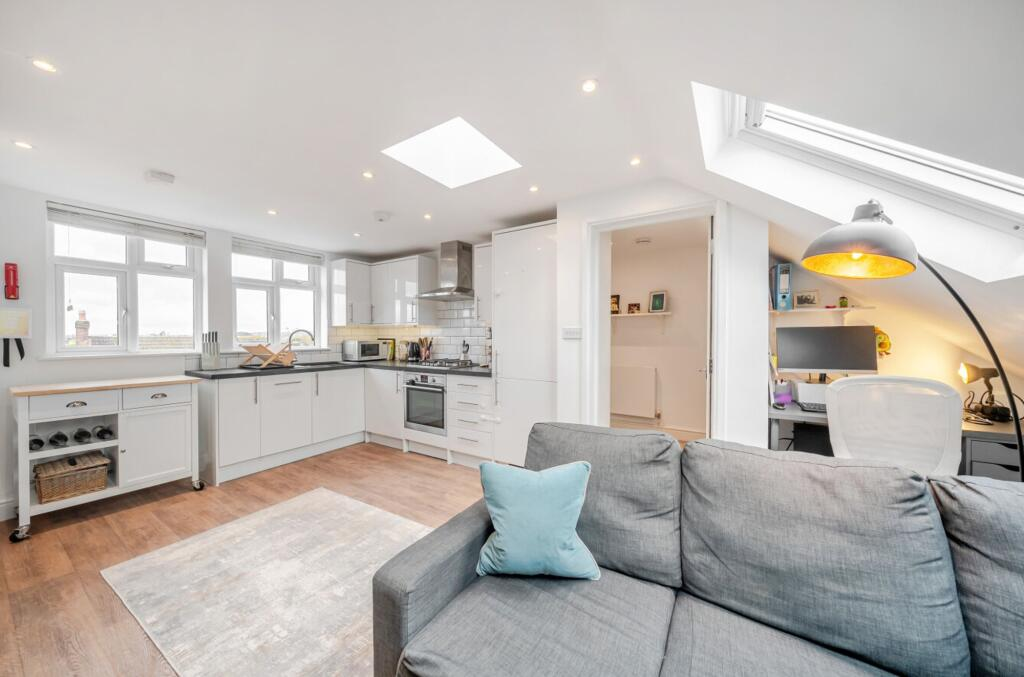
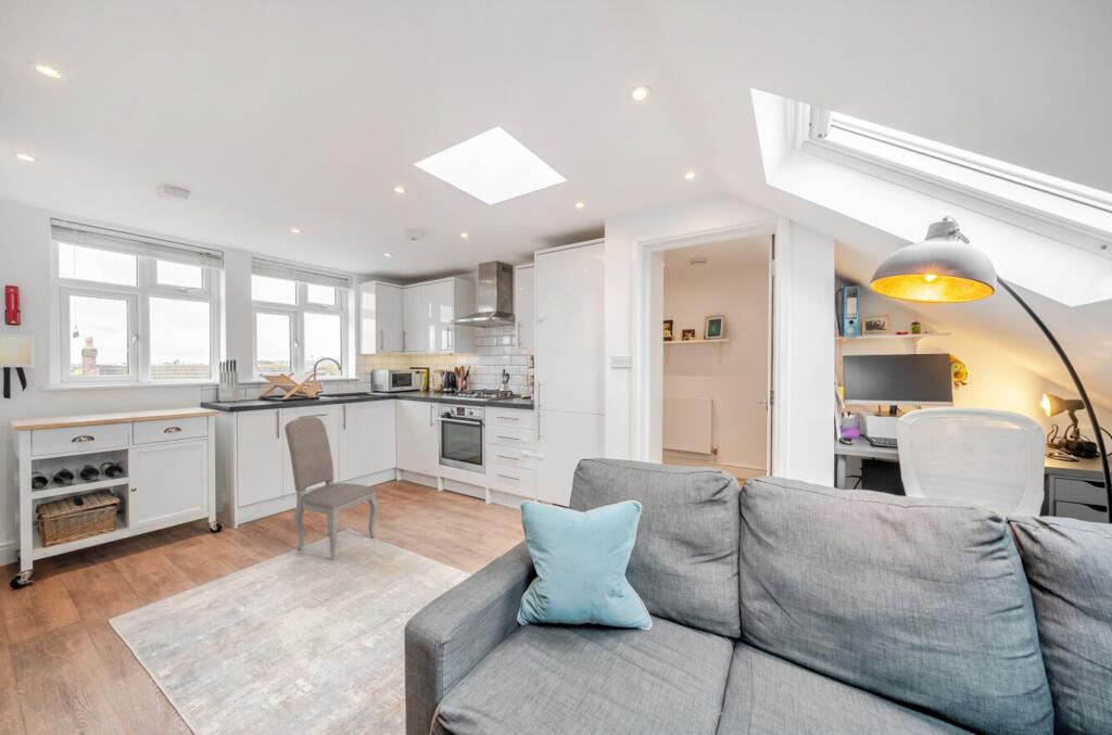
+ dining chair [283,416,379,561]
